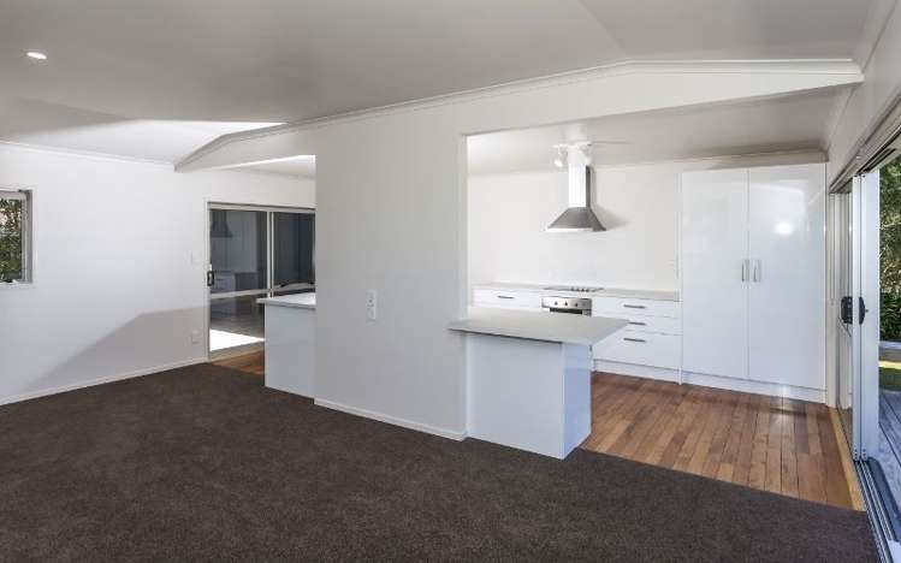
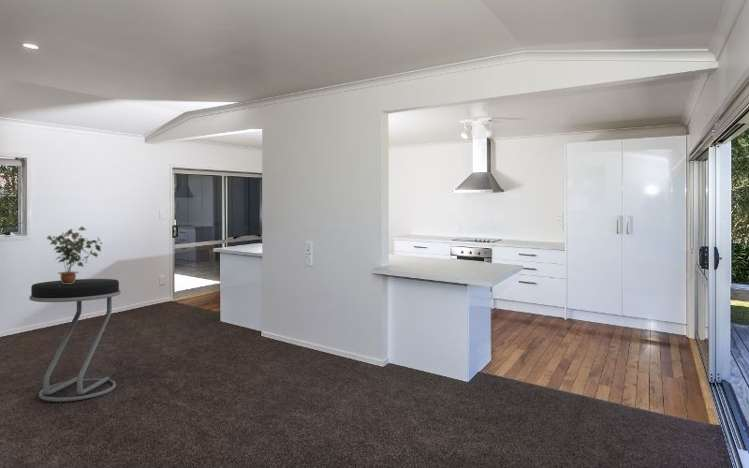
+ stool [28,278,122,402]
+ potted plant [46,226,103,284]
